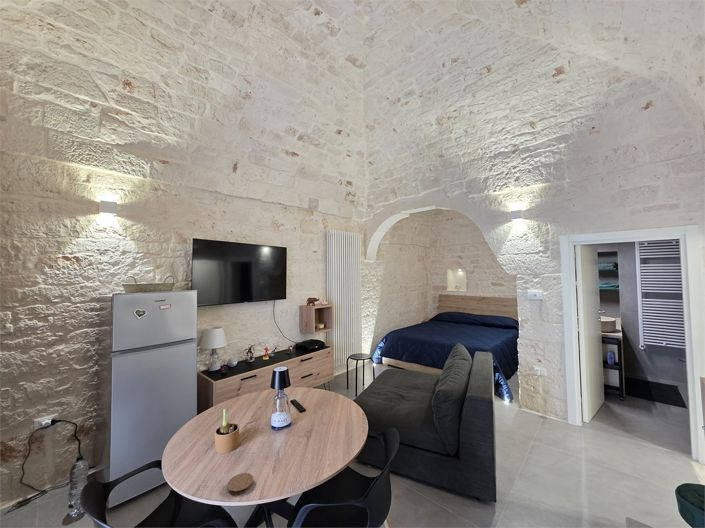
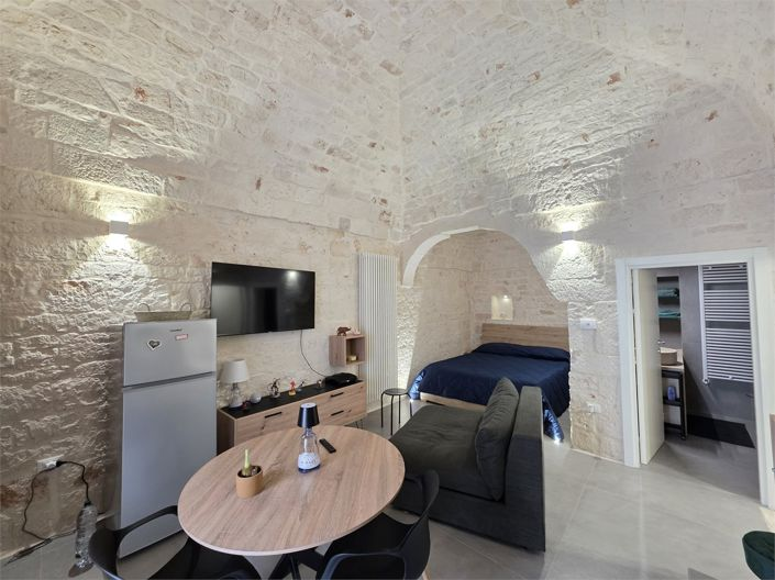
- coaster [226,472,254,496]
